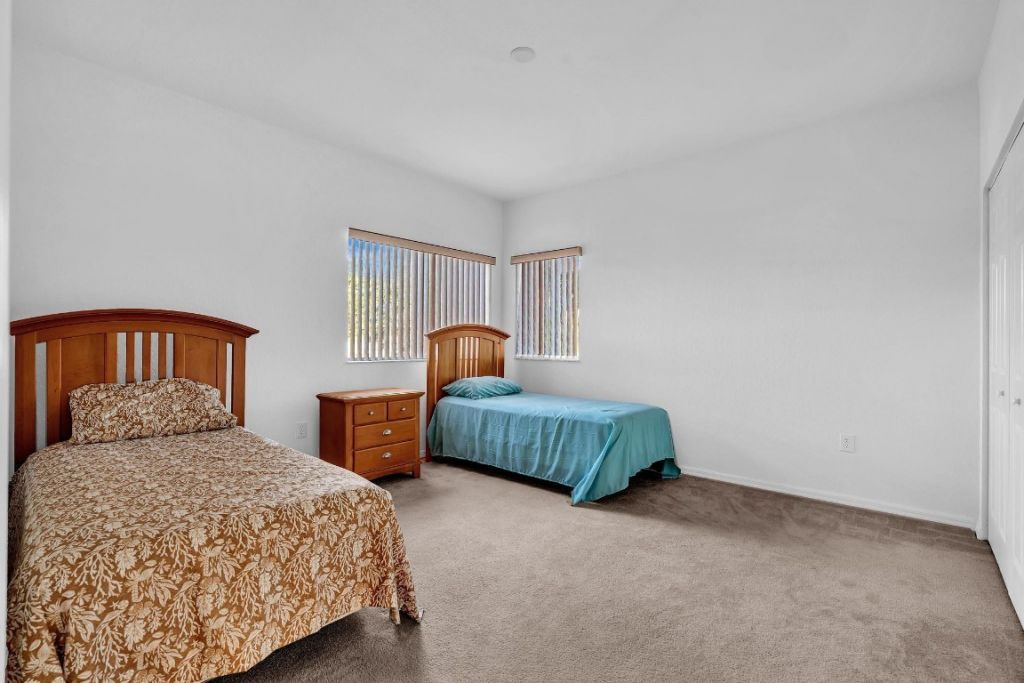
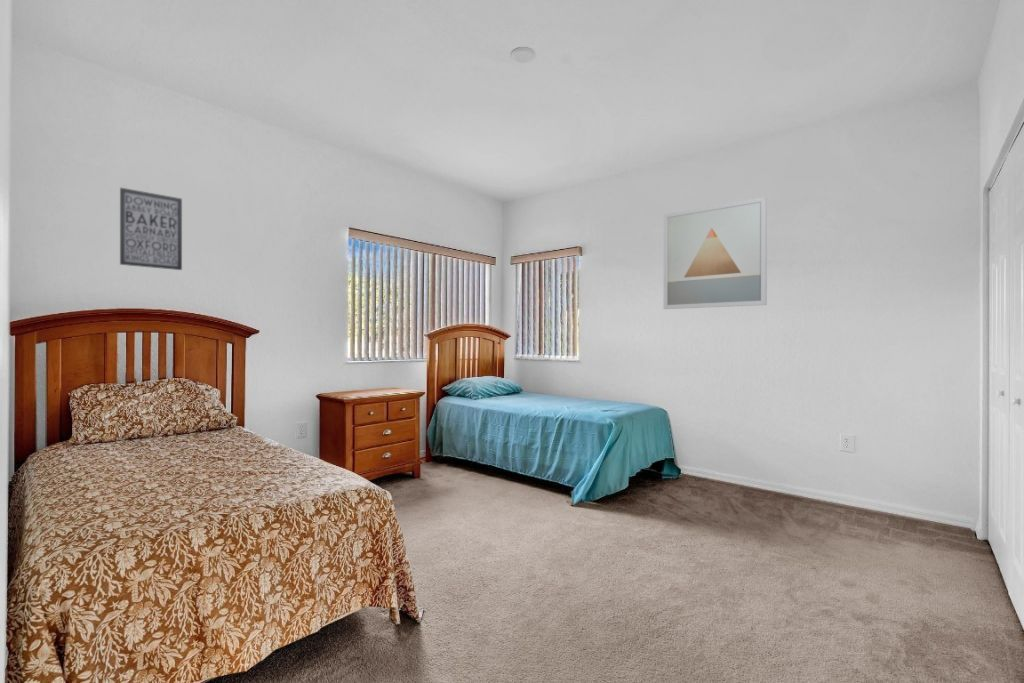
+ wall art [663,196,768,310]
+ wall art [119,187,183,271]
